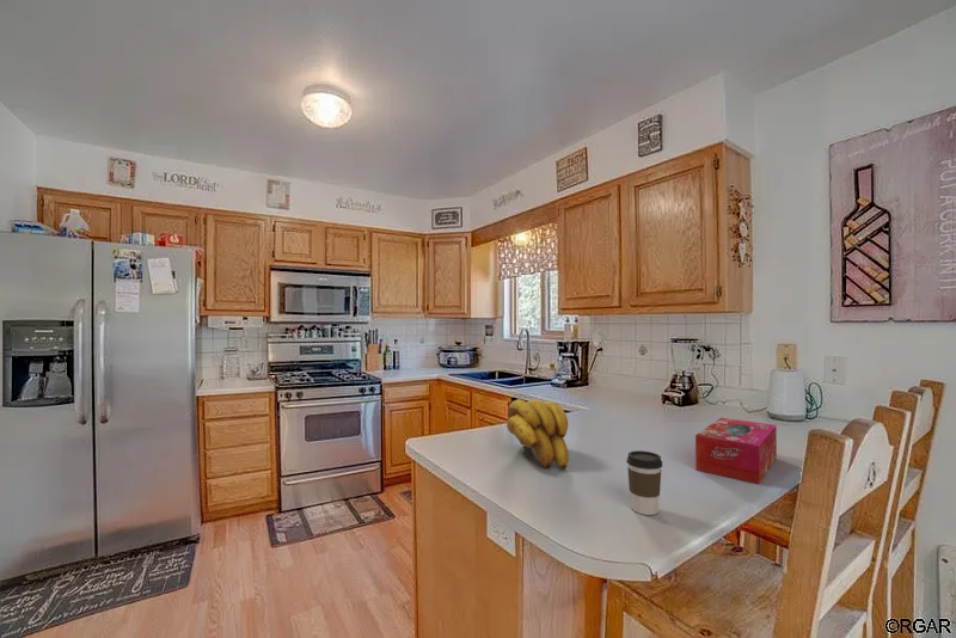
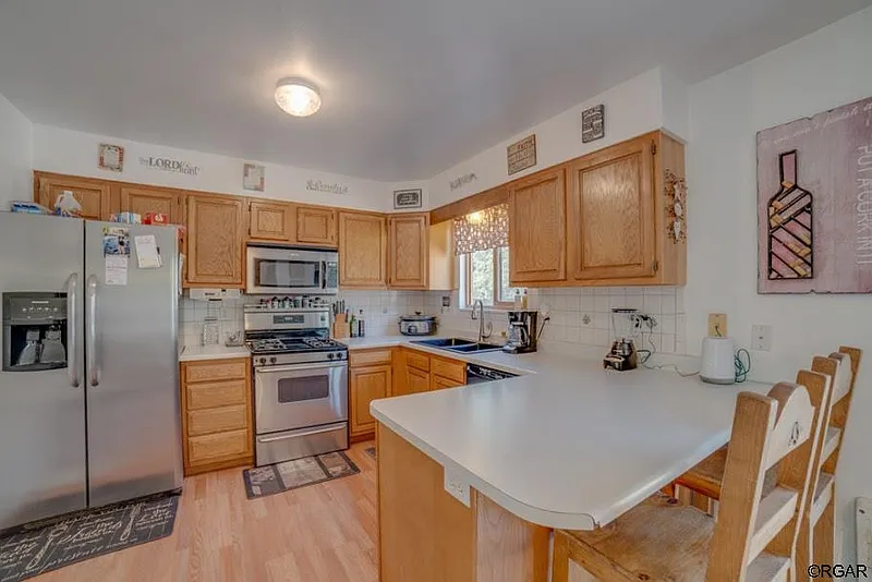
- banana bunch [505,398,570,470]
- coffee cup [625,449,663,516]
- tissue box [694,416,778,485]
